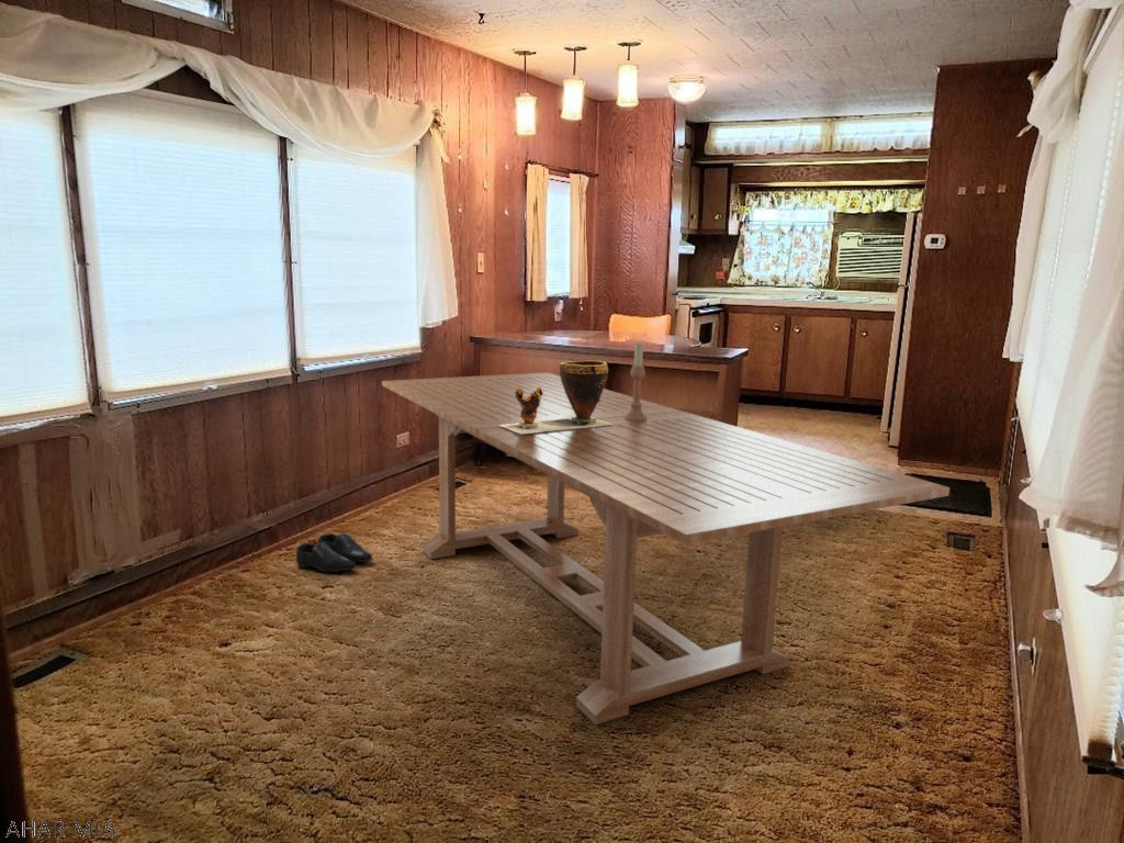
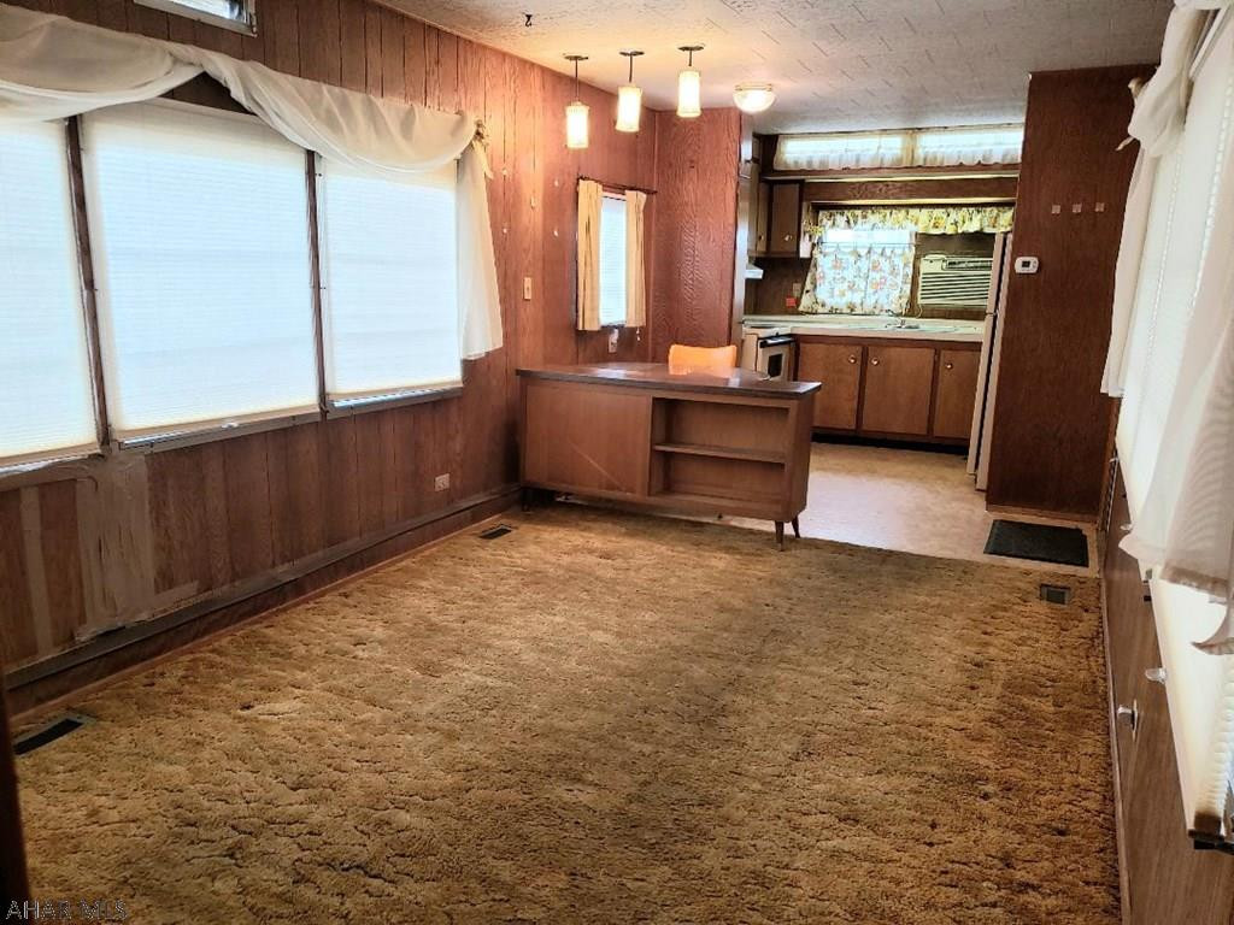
- shoe [295,532,373,573]
- dining table [381,371,951,726]
- candlestick [625,341,647,422]
- clay pot [498,359,614,435]
